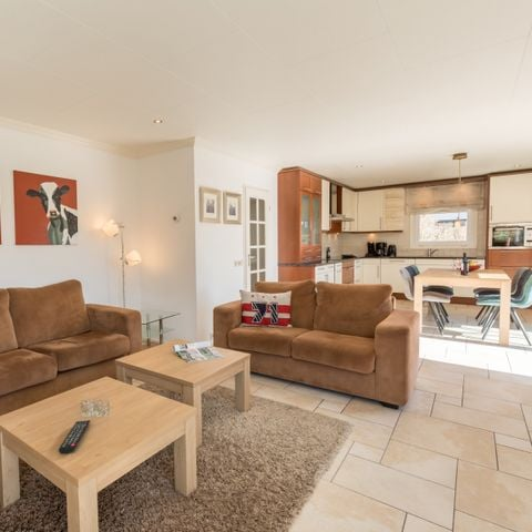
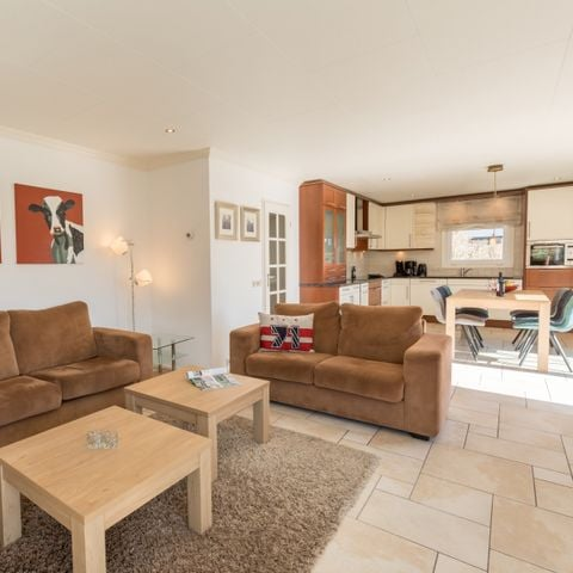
- remote control [58,419,92,454]
